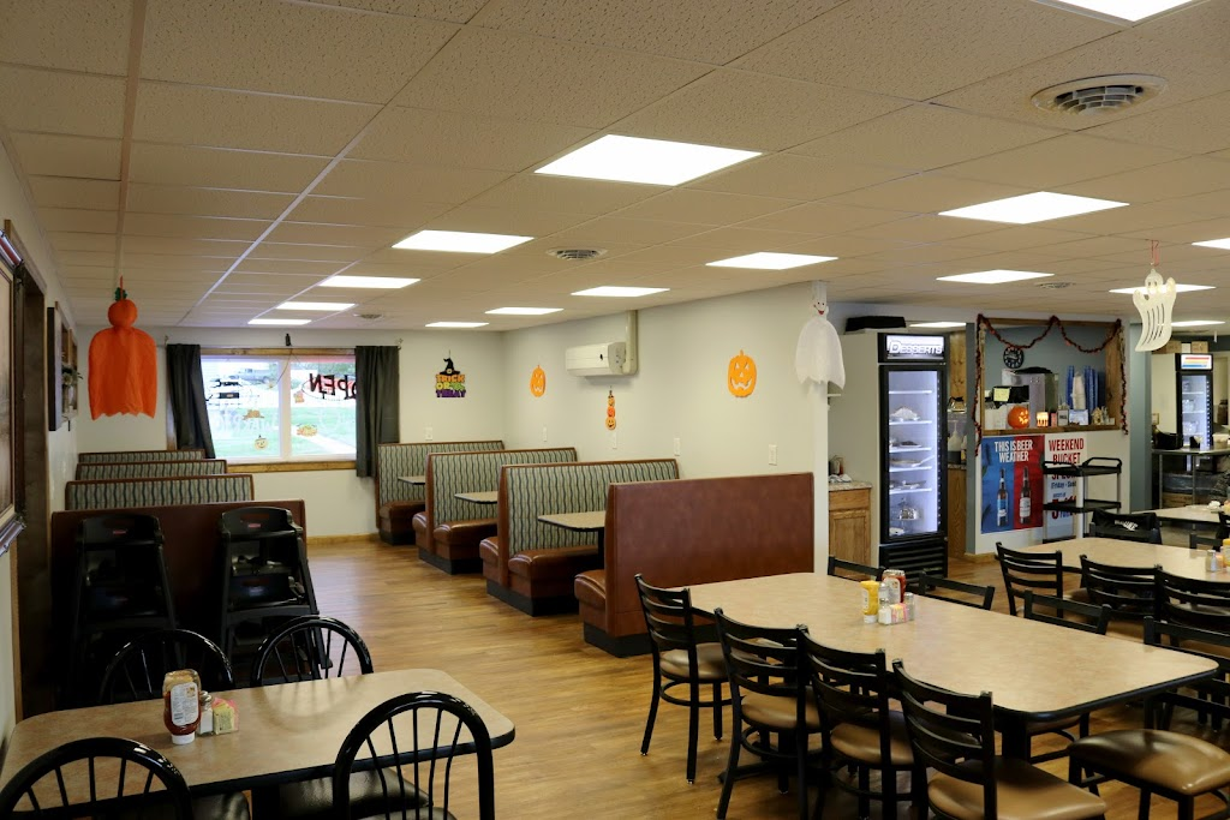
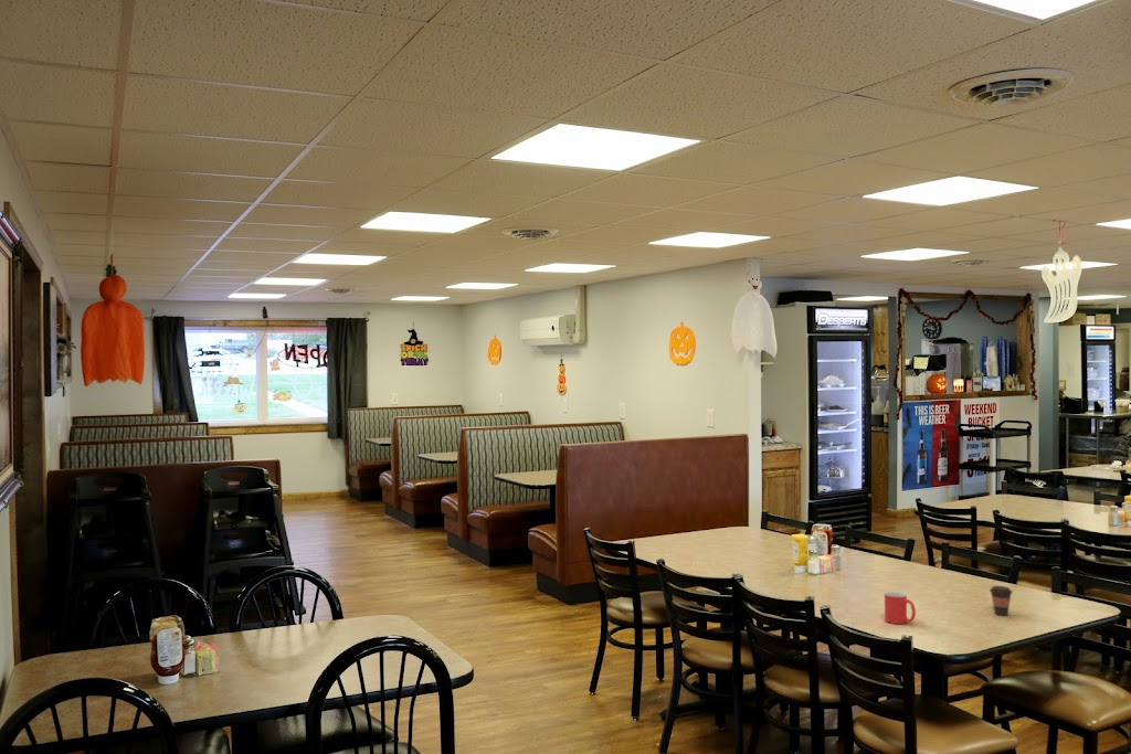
+ coffee cup [989,585,1014,617]
+ mug [884,591,917,625]
